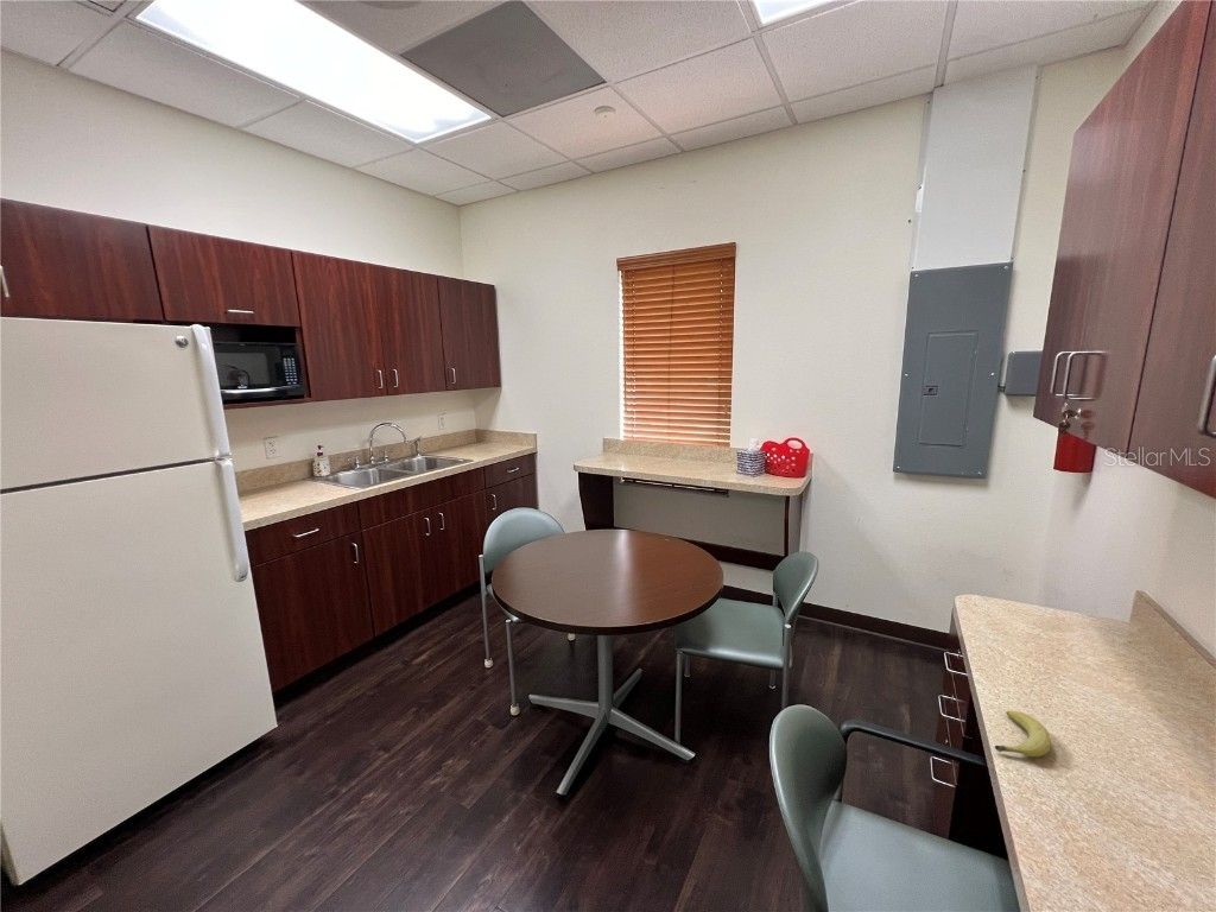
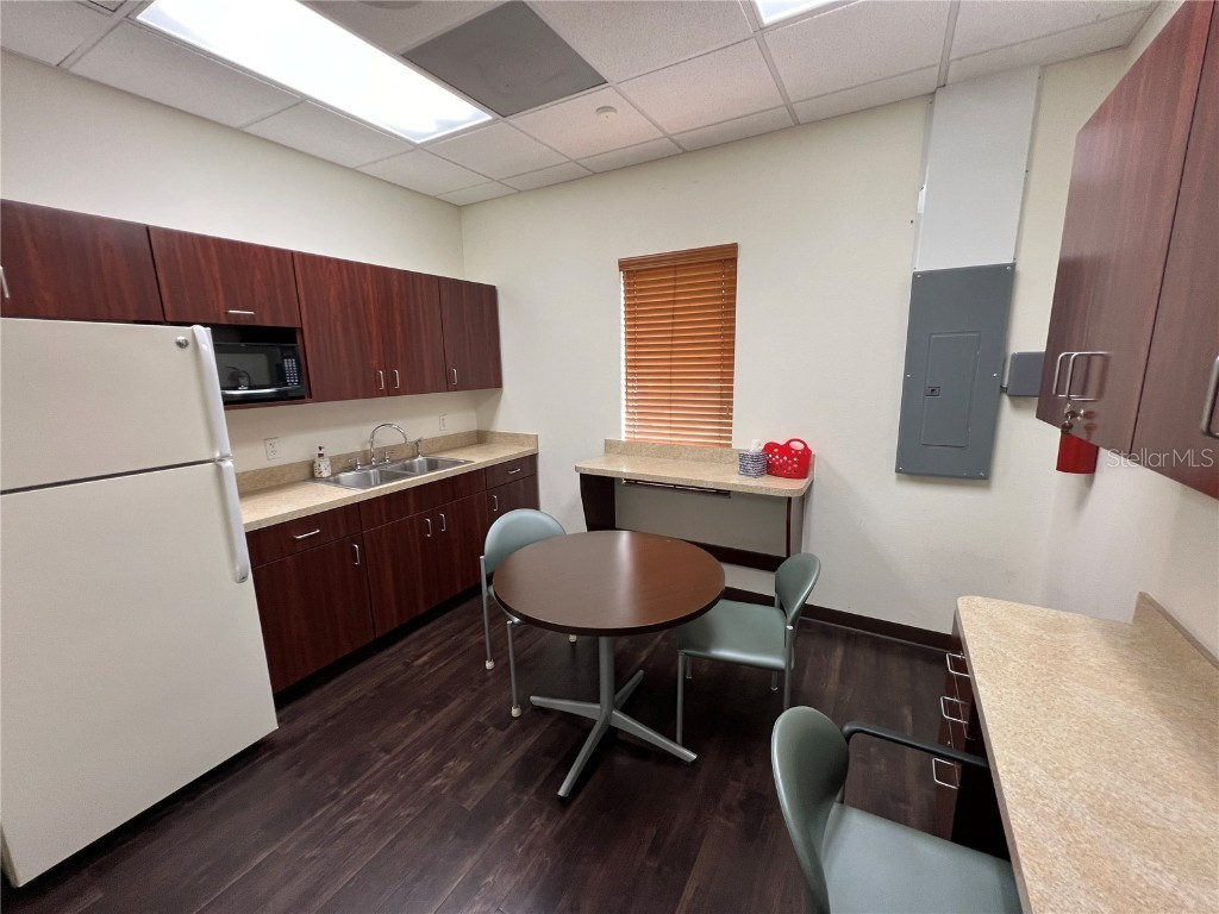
- fruit [994,710,1052,758]
